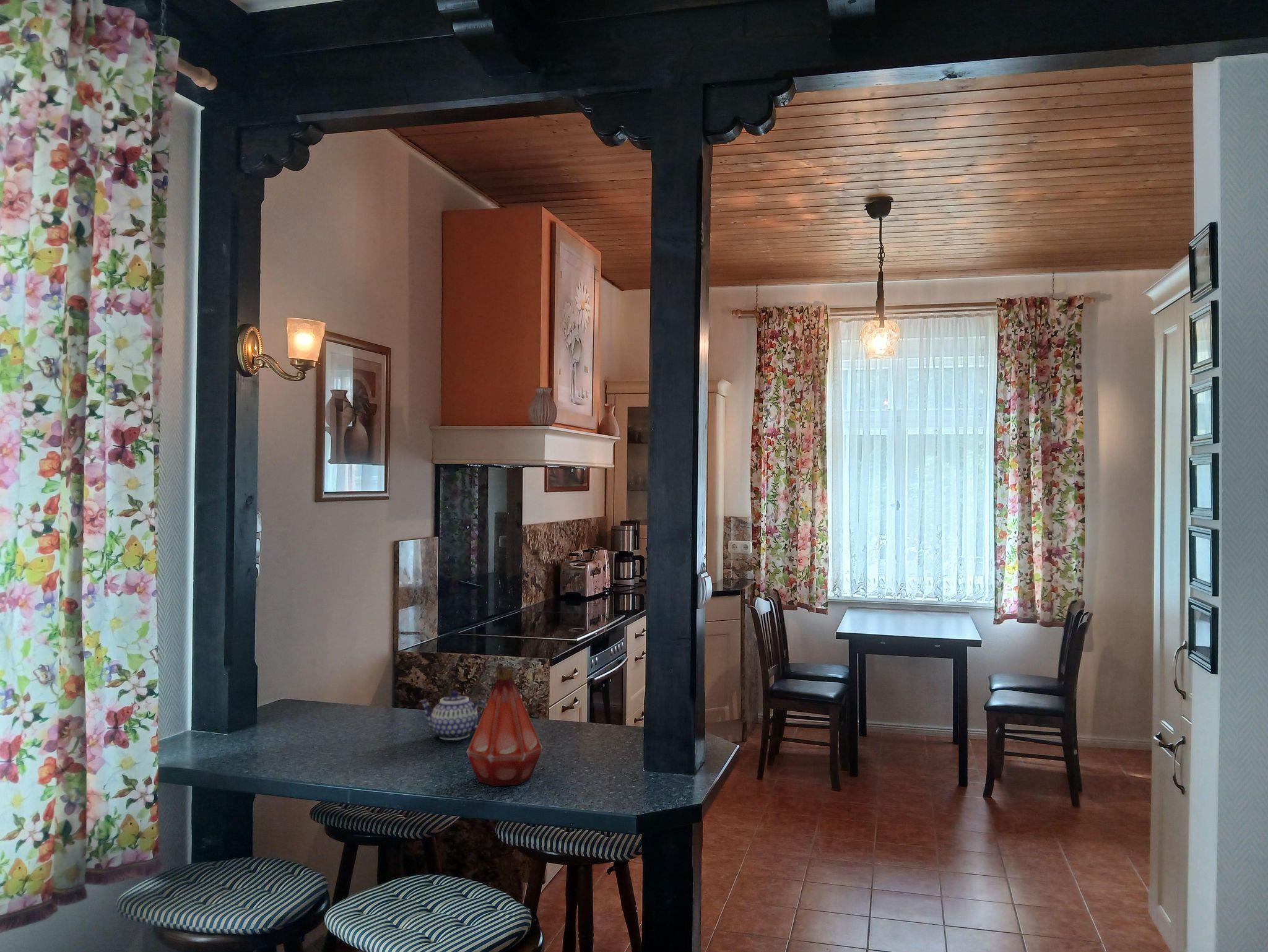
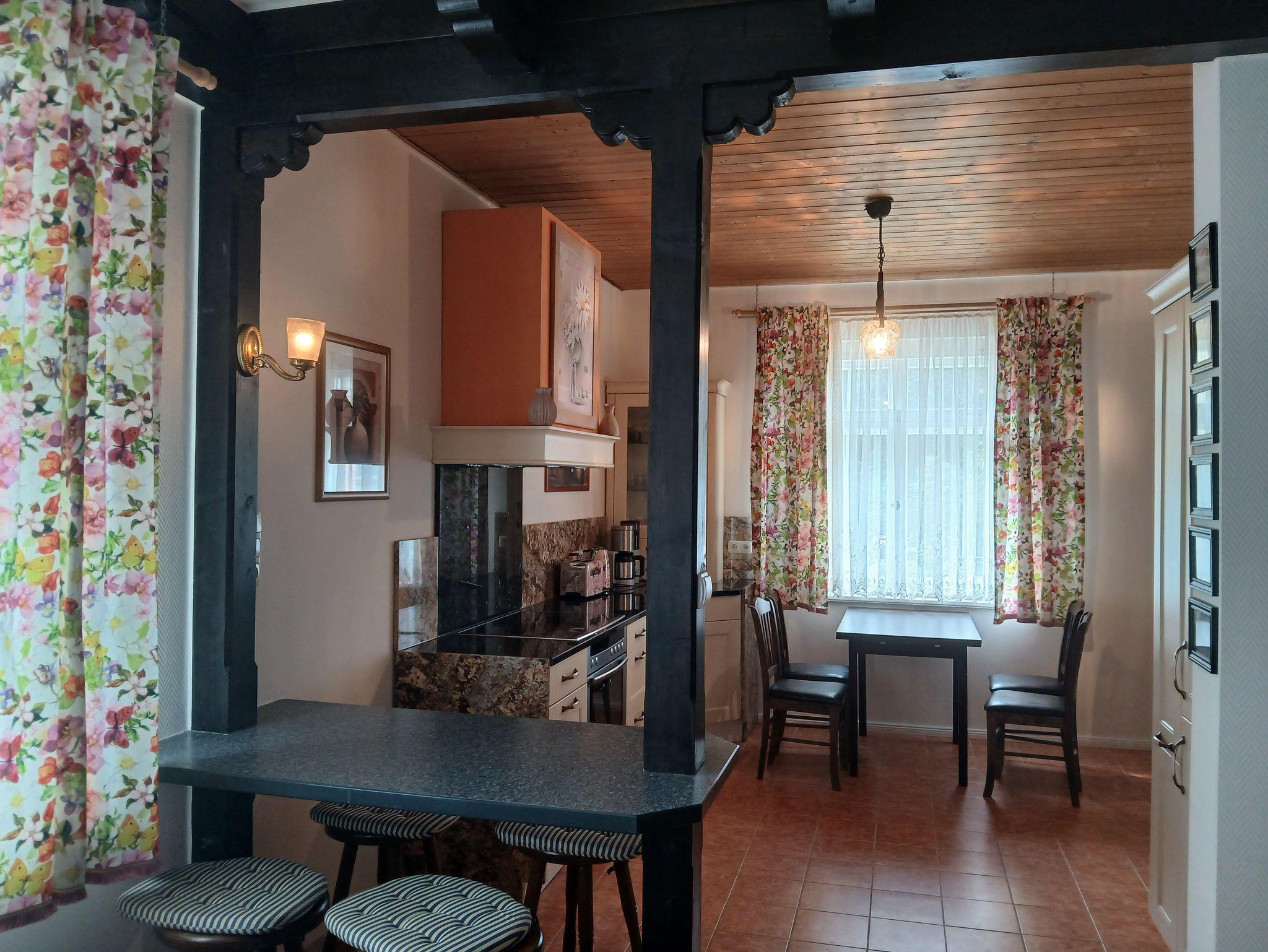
- teapot [419,690,487,741]
- bottle [466,665,543,787]
